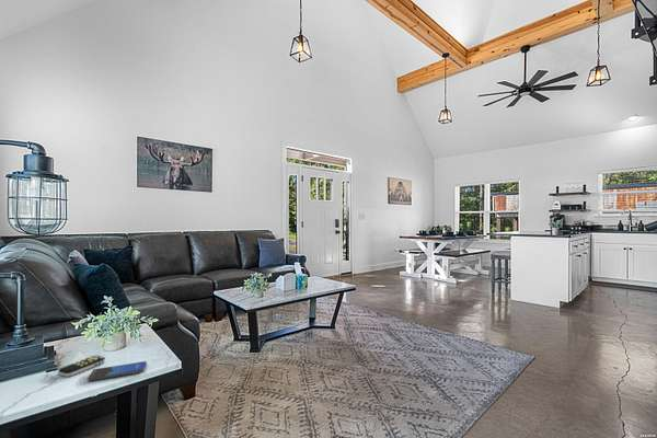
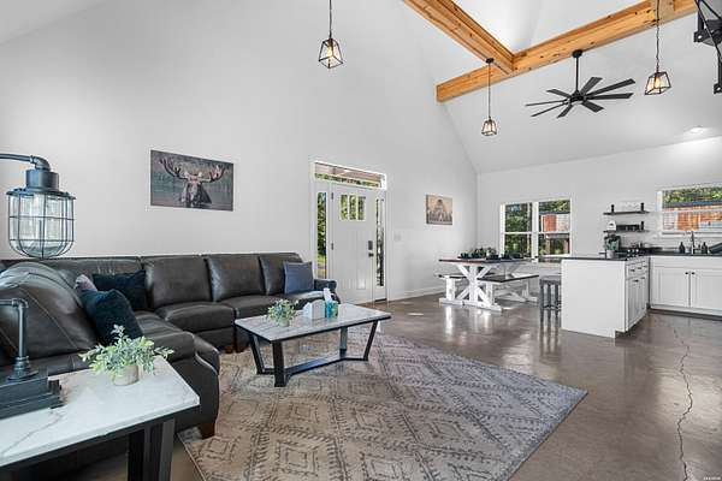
- smartphone [87,360,148,382]
- remote control [57,354,106,378]
